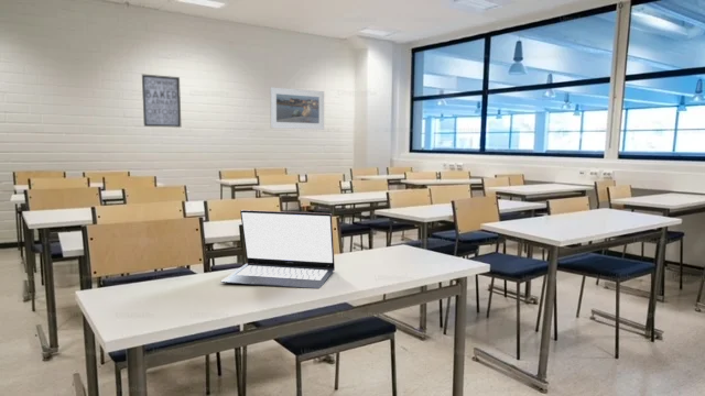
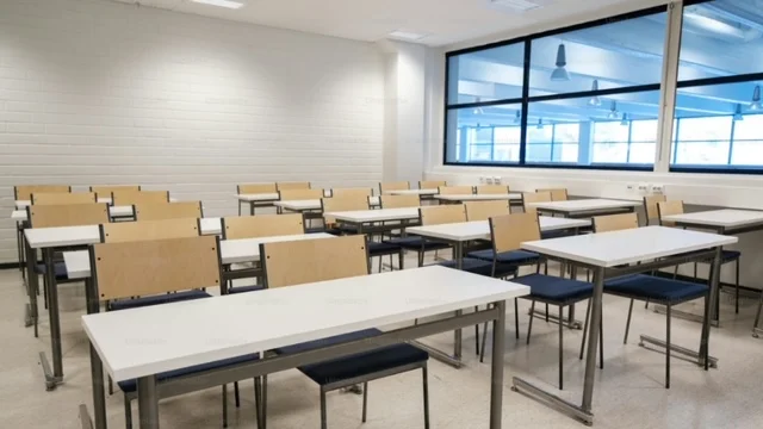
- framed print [269,86,325,131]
- laptop [220,209,336,289]
- wall art [141,73,182,129]
